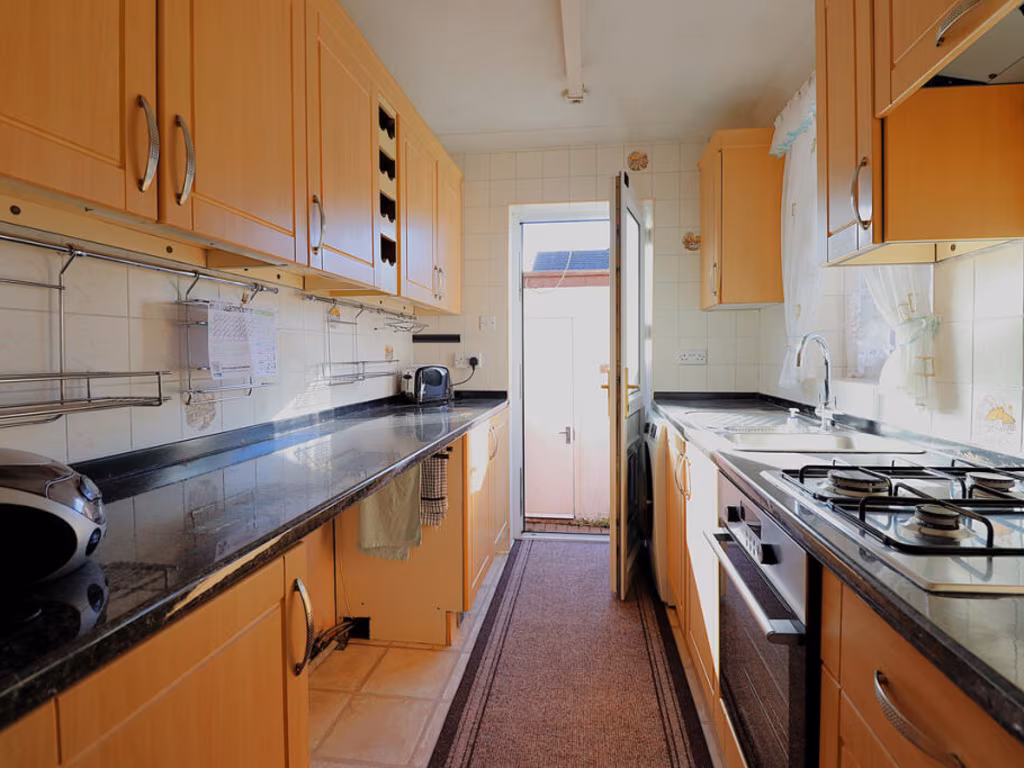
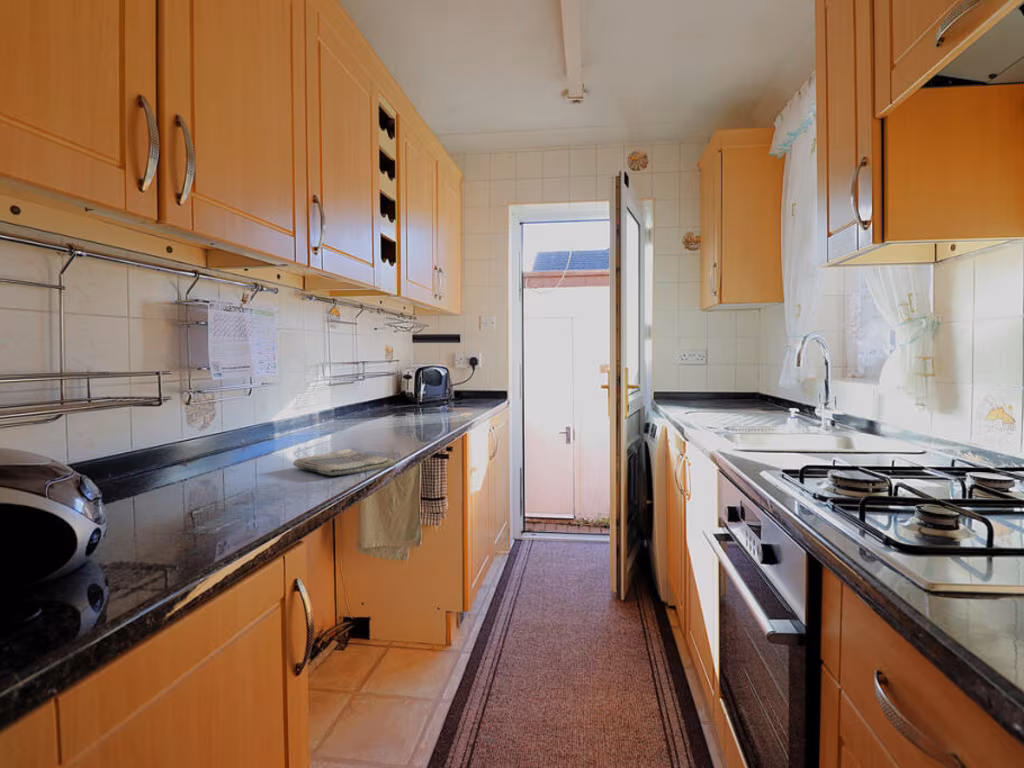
+ dish towel [292,448,396,476]
